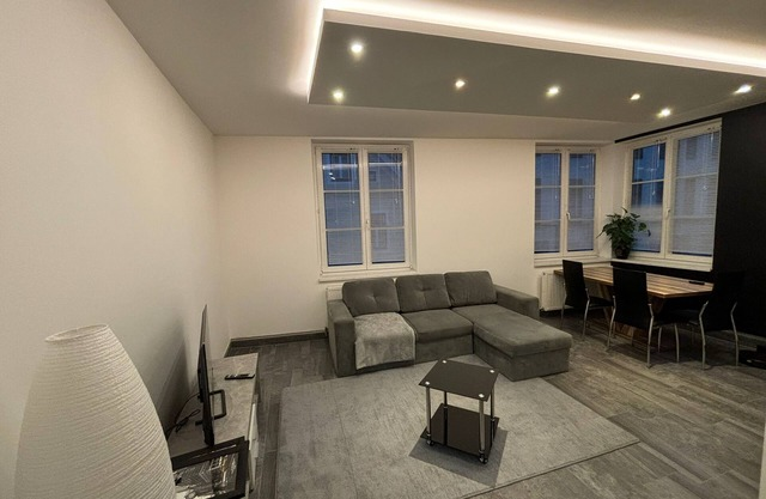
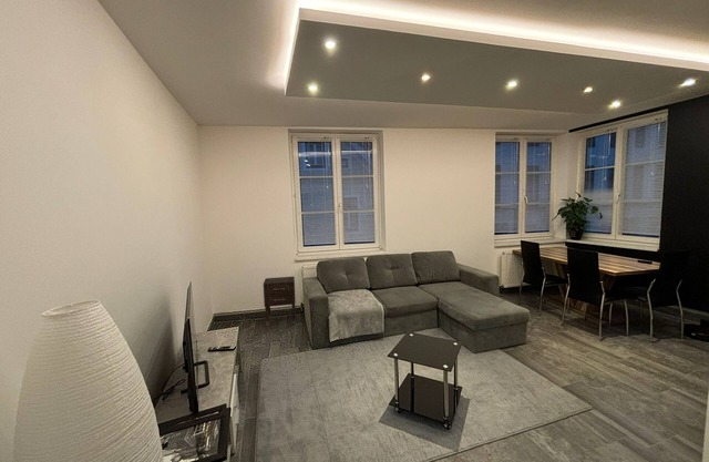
+ nightstand [263,276,297,328]
